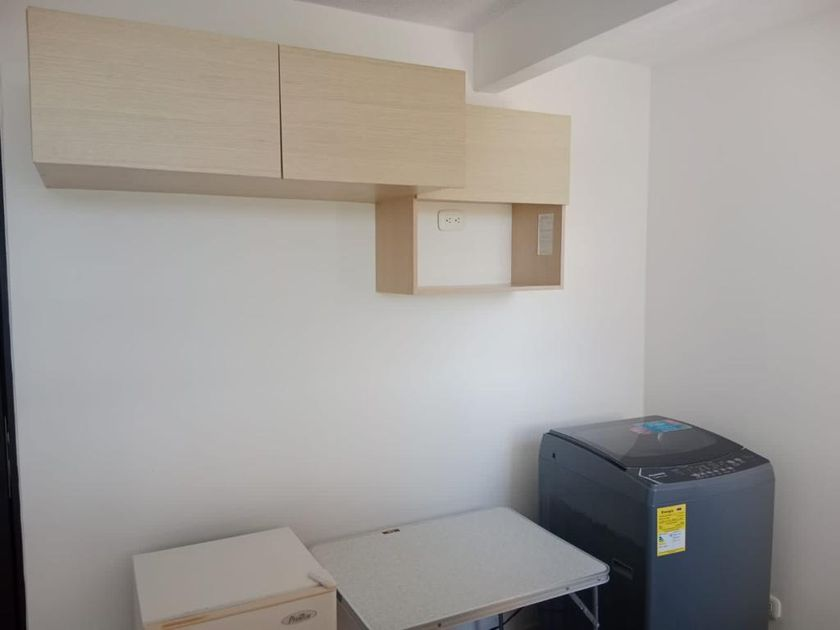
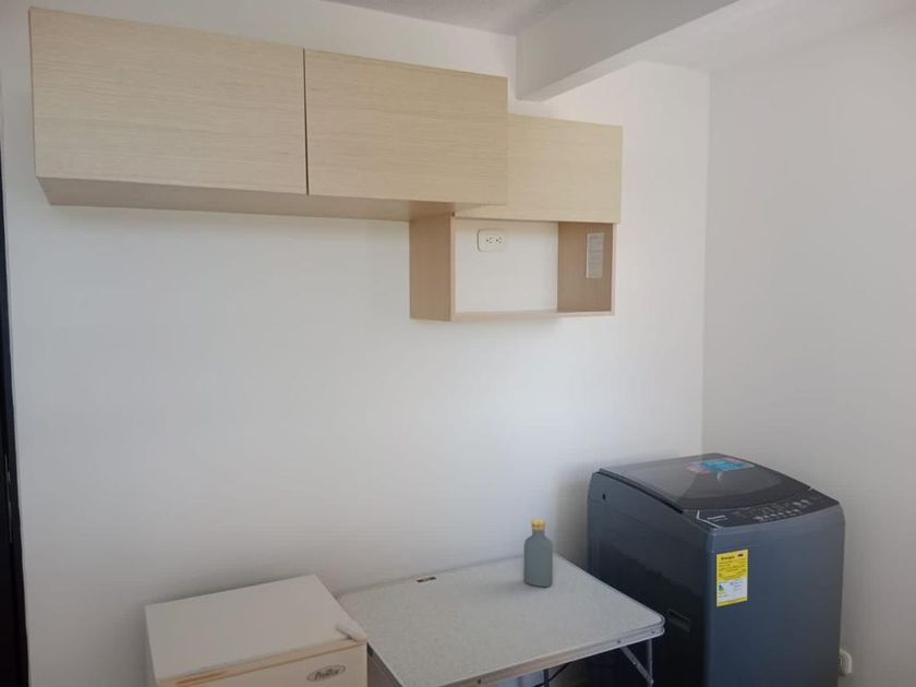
+ vodka [522,518,554,588]
